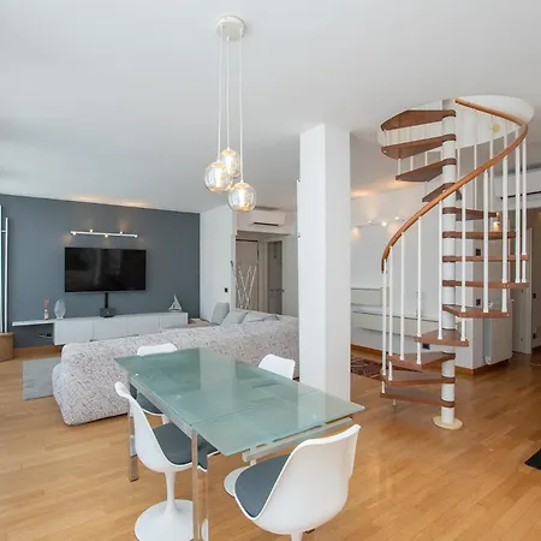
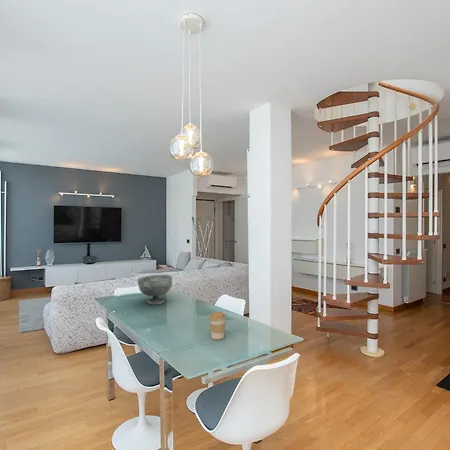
+ decorative bowl [136,274,173,305]
+ coffee cup [208,311,227,340]
